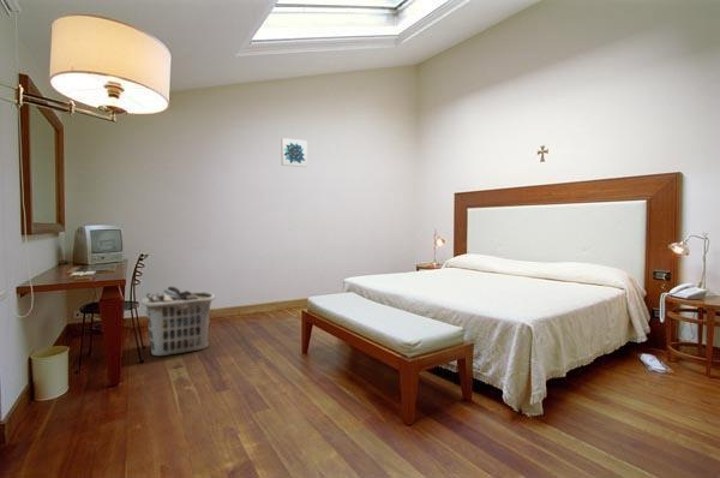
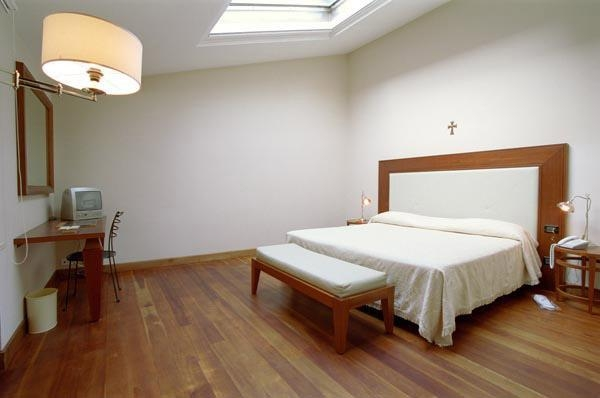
- clothes hamper [140,286,216,357]
- wall art [281,137,308,168]
